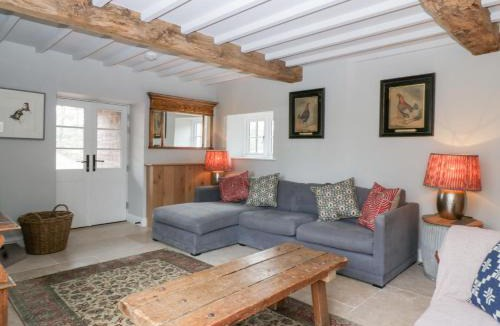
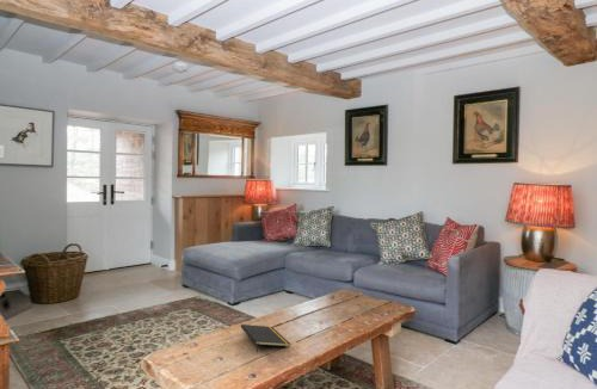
+ notepad [240,323,291,353]
